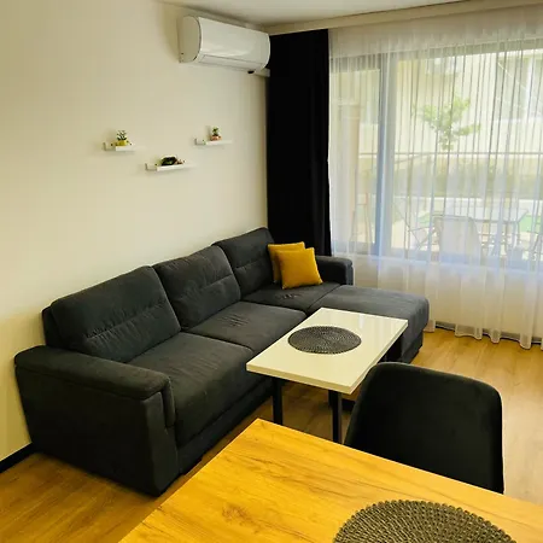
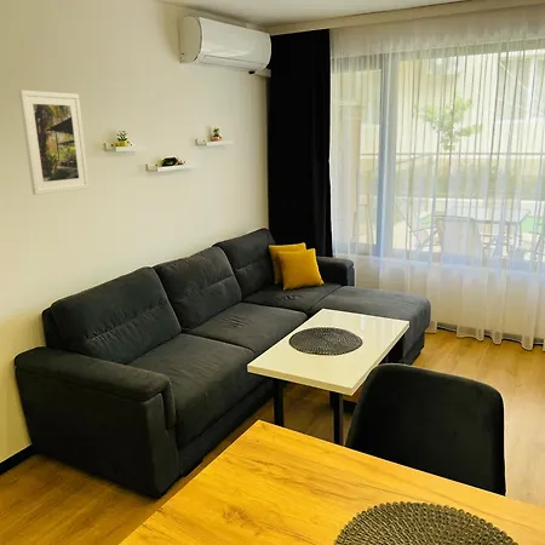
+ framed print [17,90,91,196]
